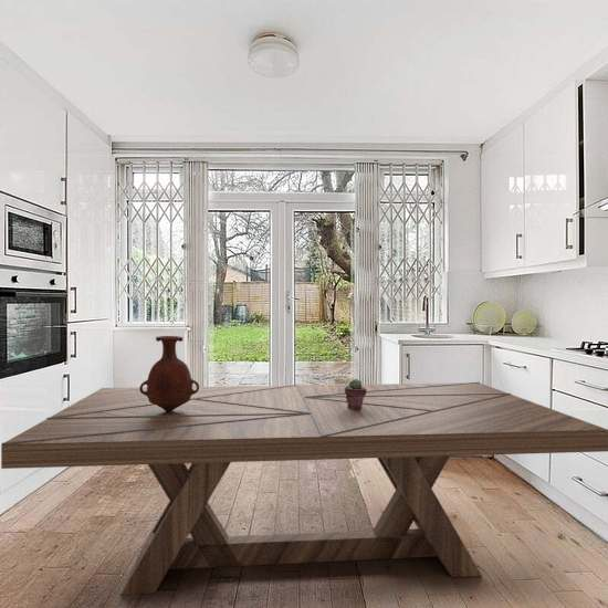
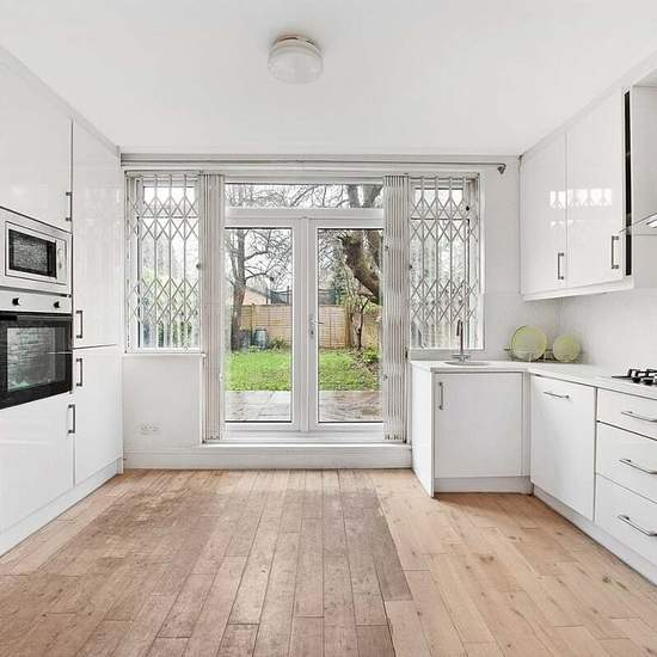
- vase [139,335,200,411]
- potted succulent [345,378,367,409]
- dining table [0,381,608,596]
